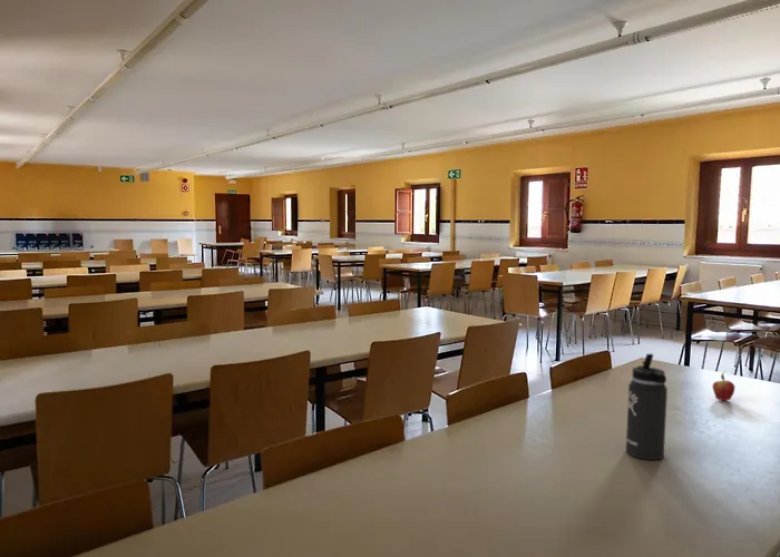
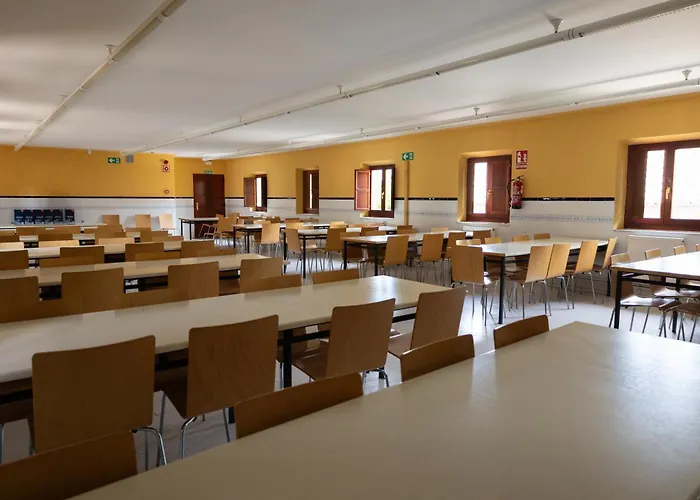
- thermos bottle [625,353,669,461]
- fruit [711,370,735,402]
